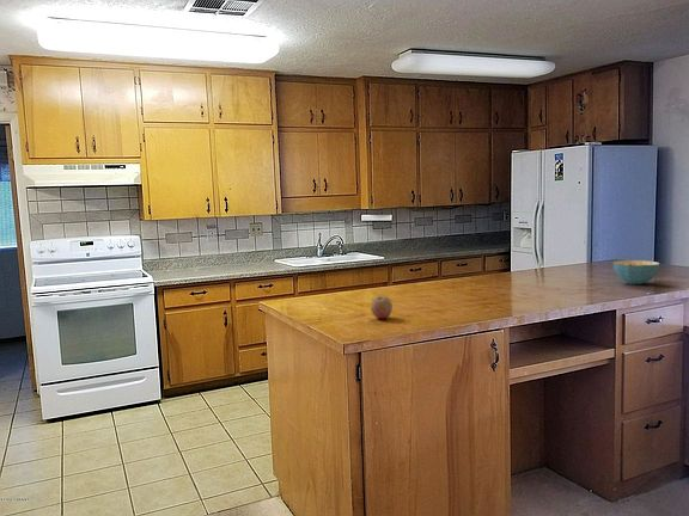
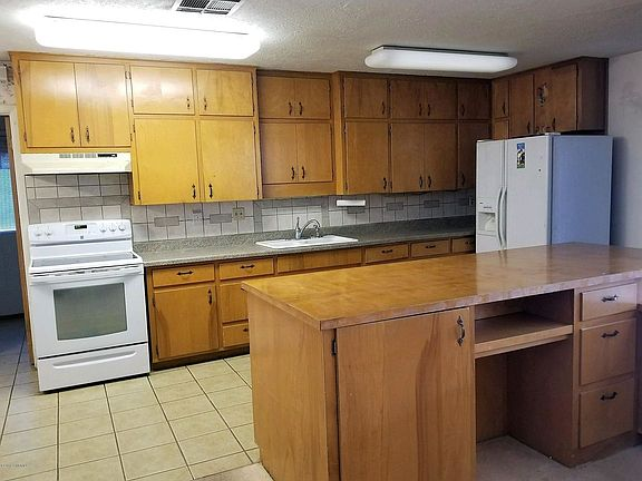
- cereal bowl [612,259,660,285]
- fruit [370,295,394,320]
